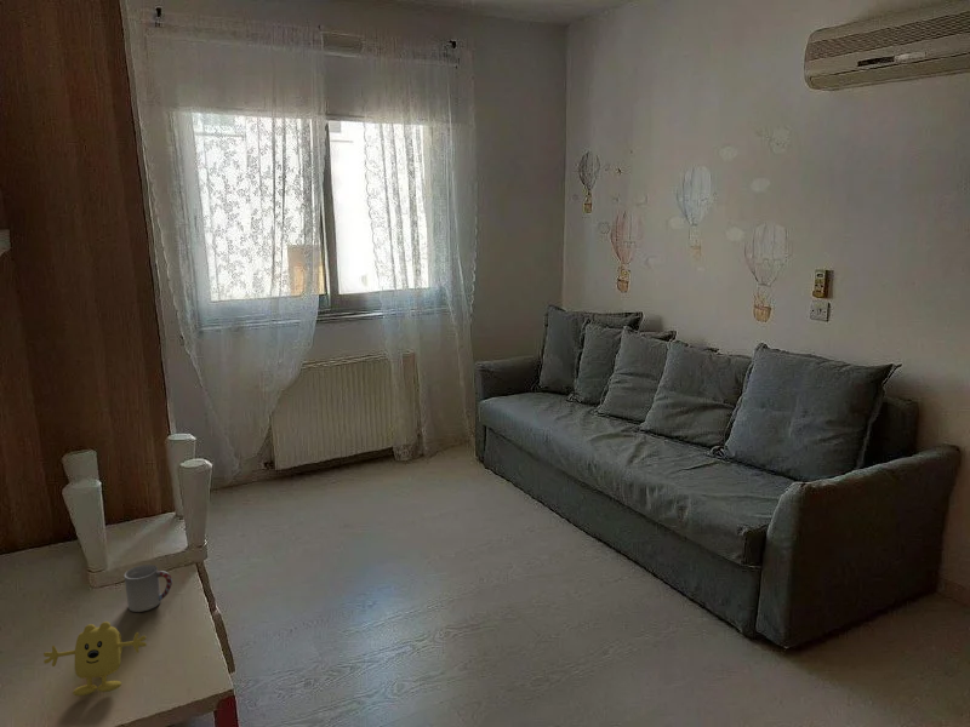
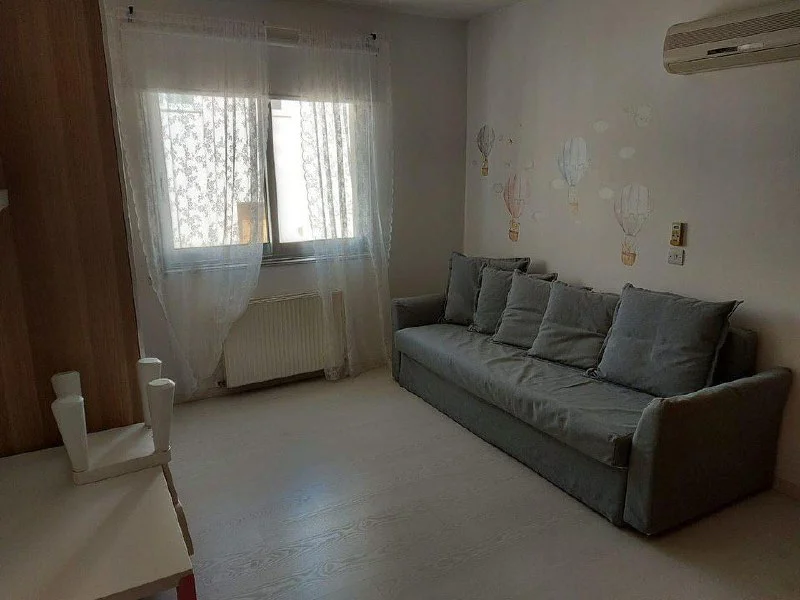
- cup [124,563,173,613]
- toy bear [42,620,148,697]
